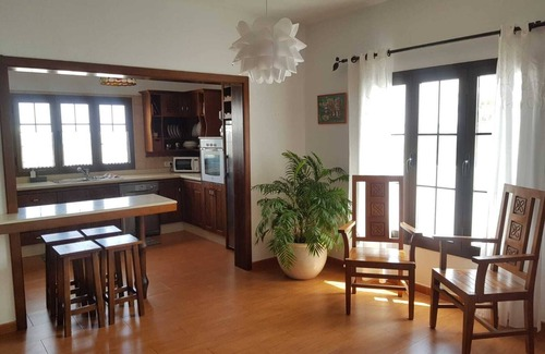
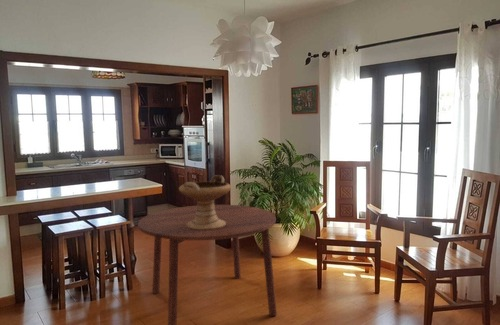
+ dining table [137,204,278,325]
+ decorative bowl [178,174,232,230]
